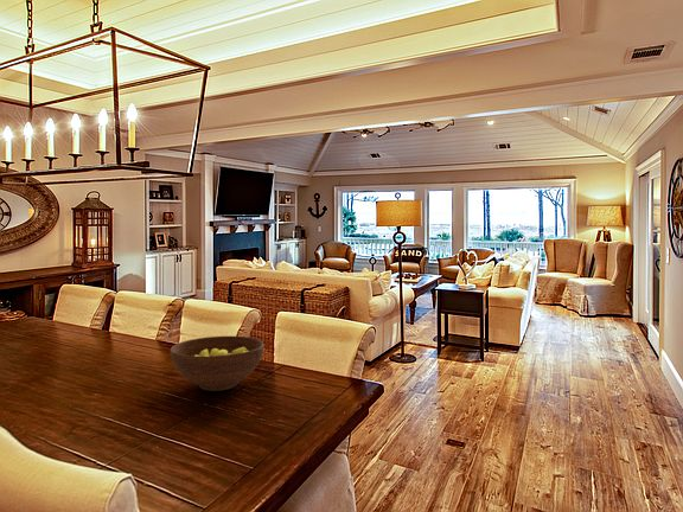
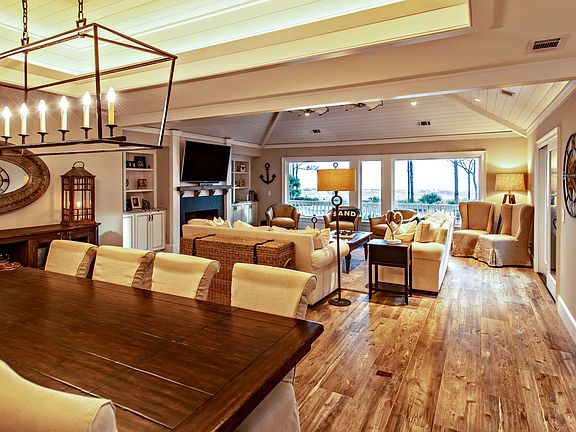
- fruit bowl [170,335,264,392]
